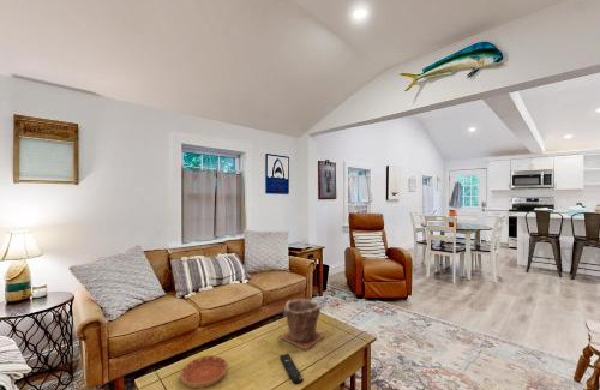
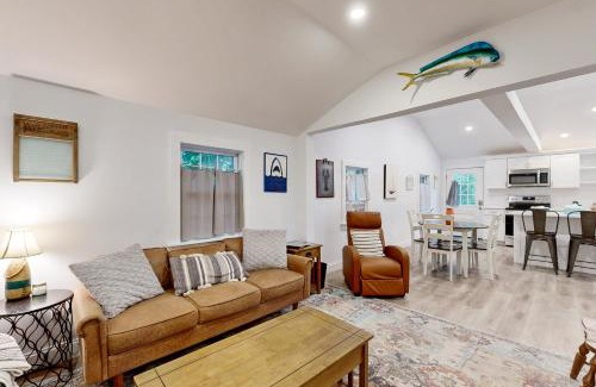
- saucer [179,355,228,389]
- plant pot [280,298,326,350]
- remote control [278,353,305,385]
